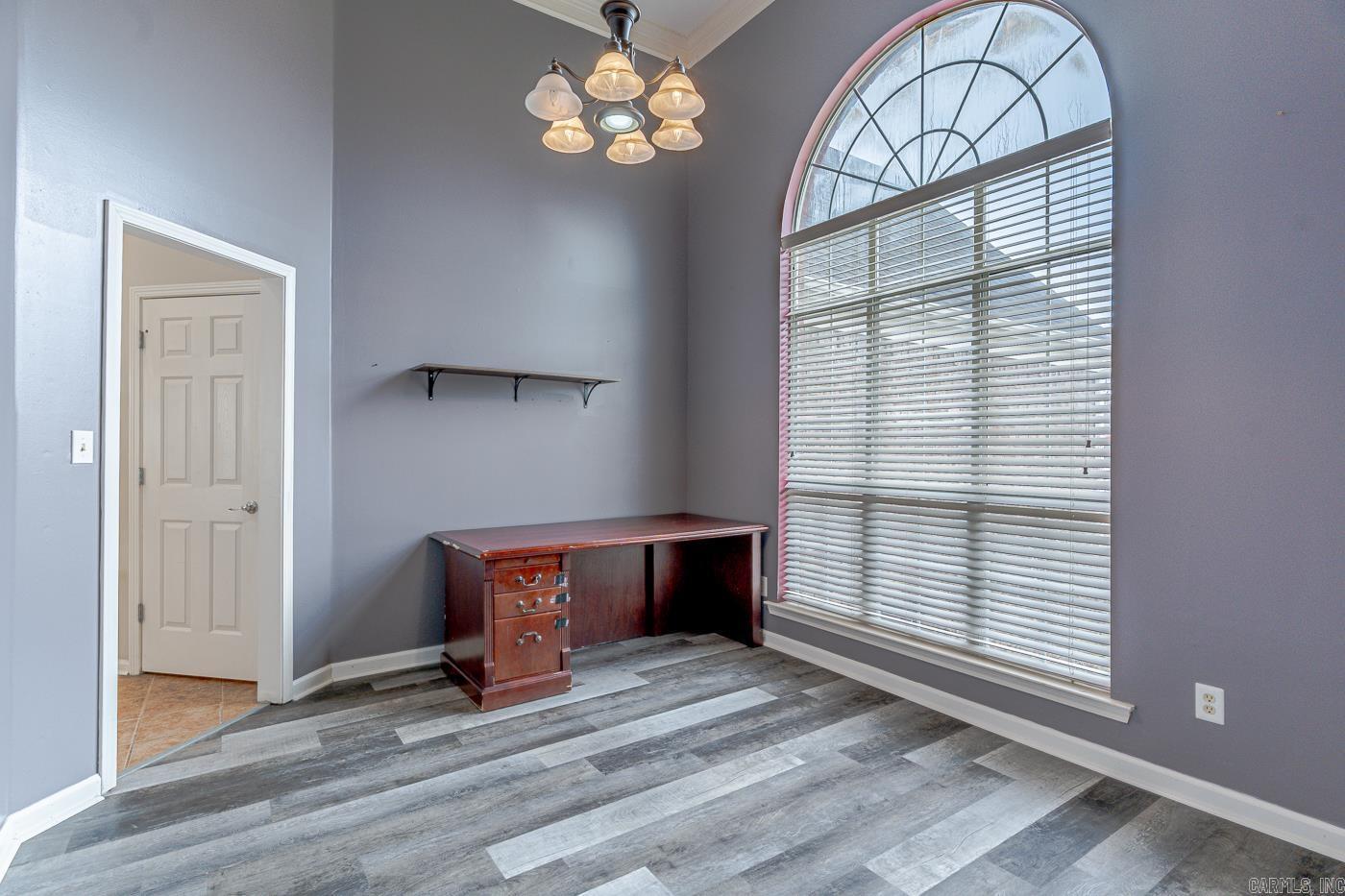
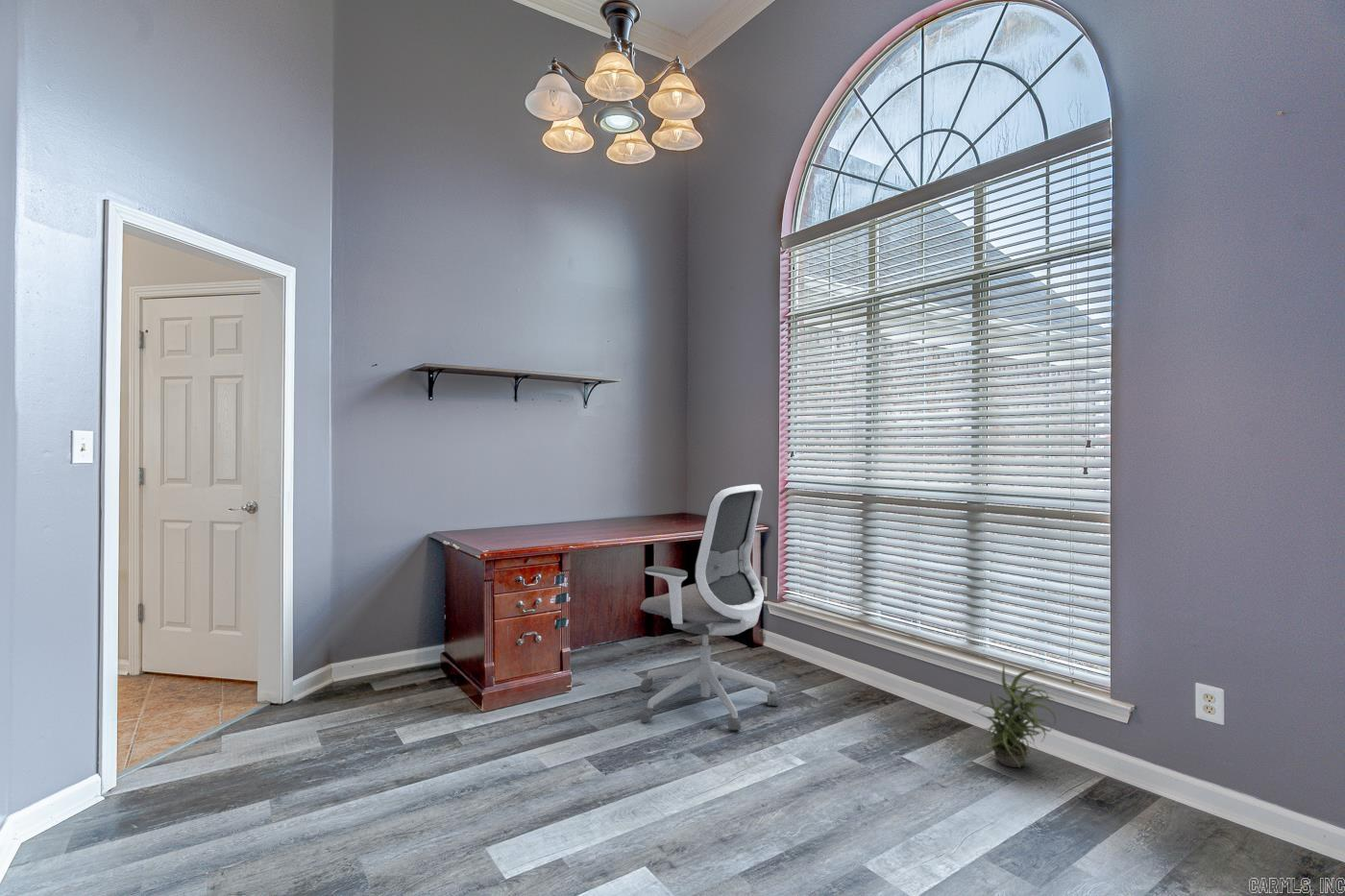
+ office chair [638,483,779,731]
+ potted plant [971,659,1057,769]
